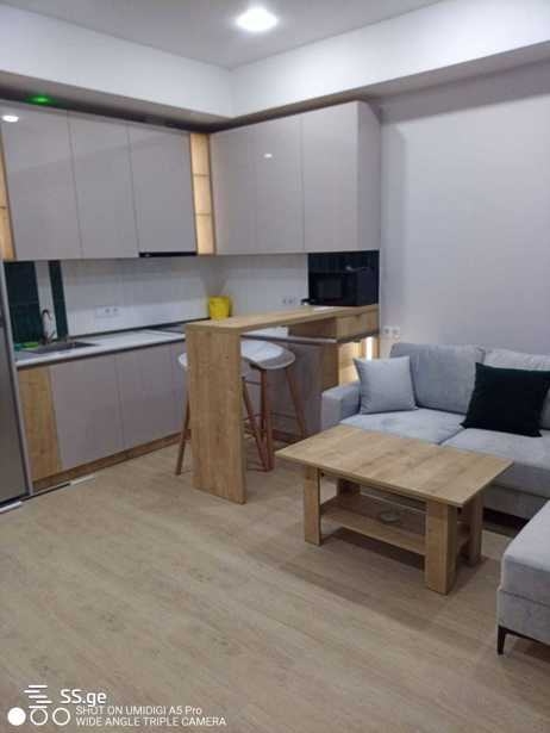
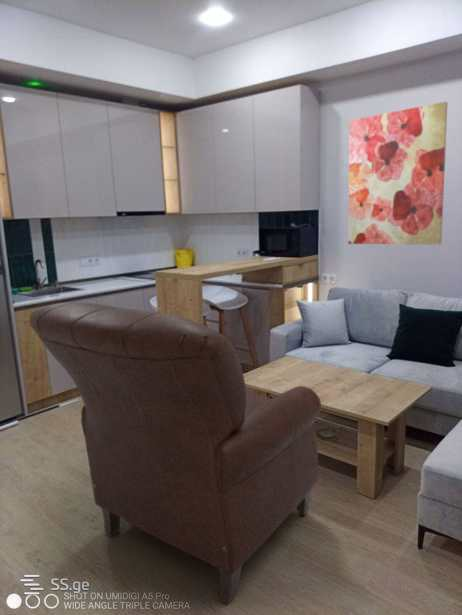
+ wall art [347,101,449,245]
+ chair [28,301,322,605]
